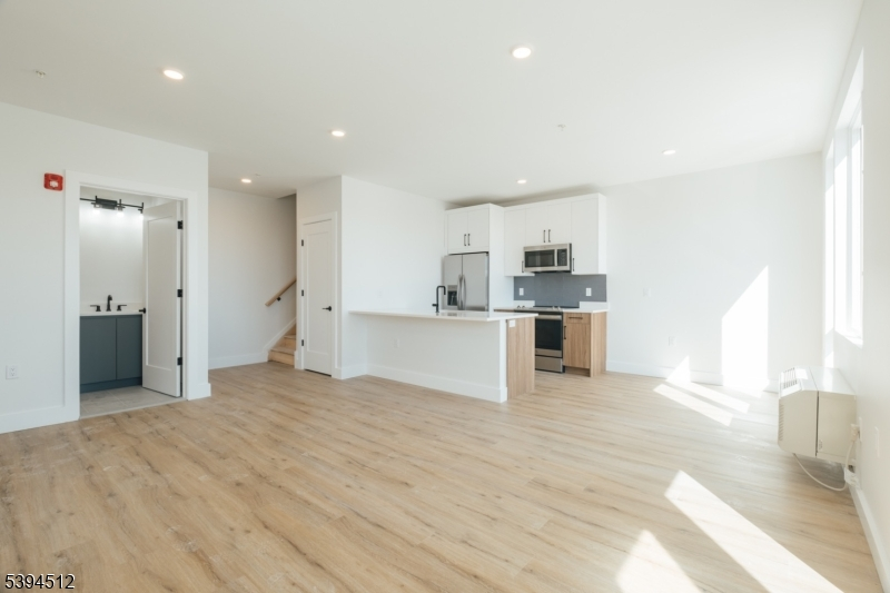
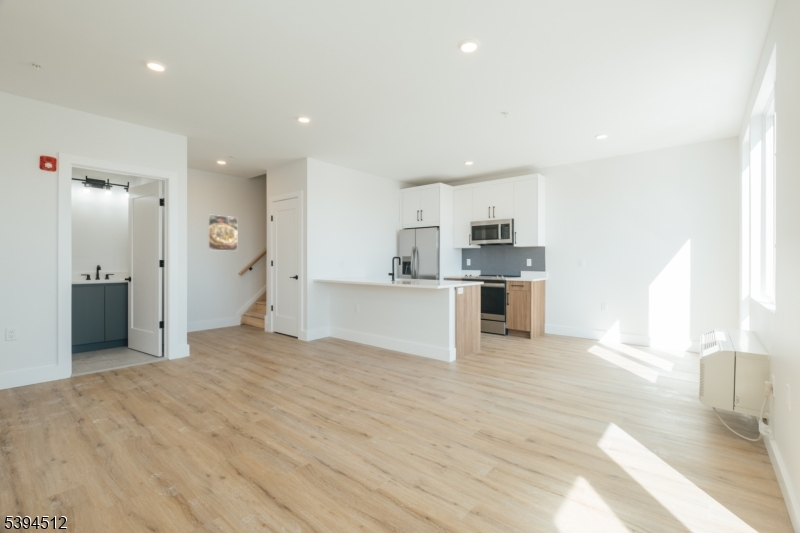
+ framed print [207,214,239,252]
